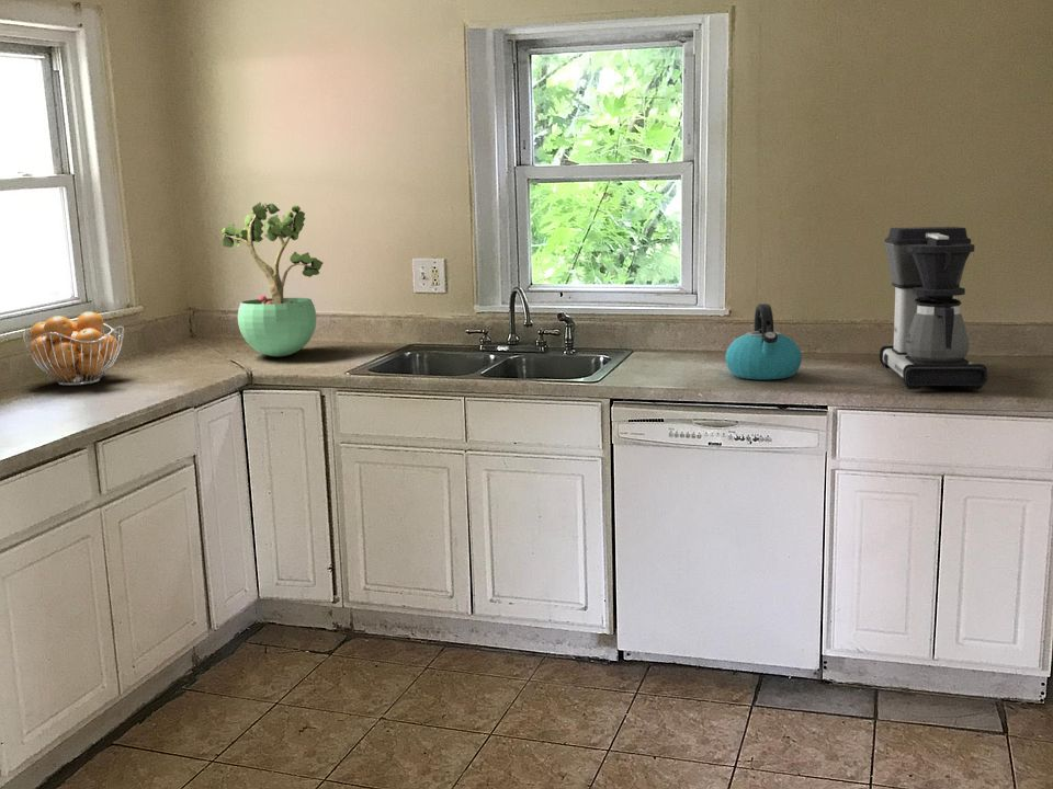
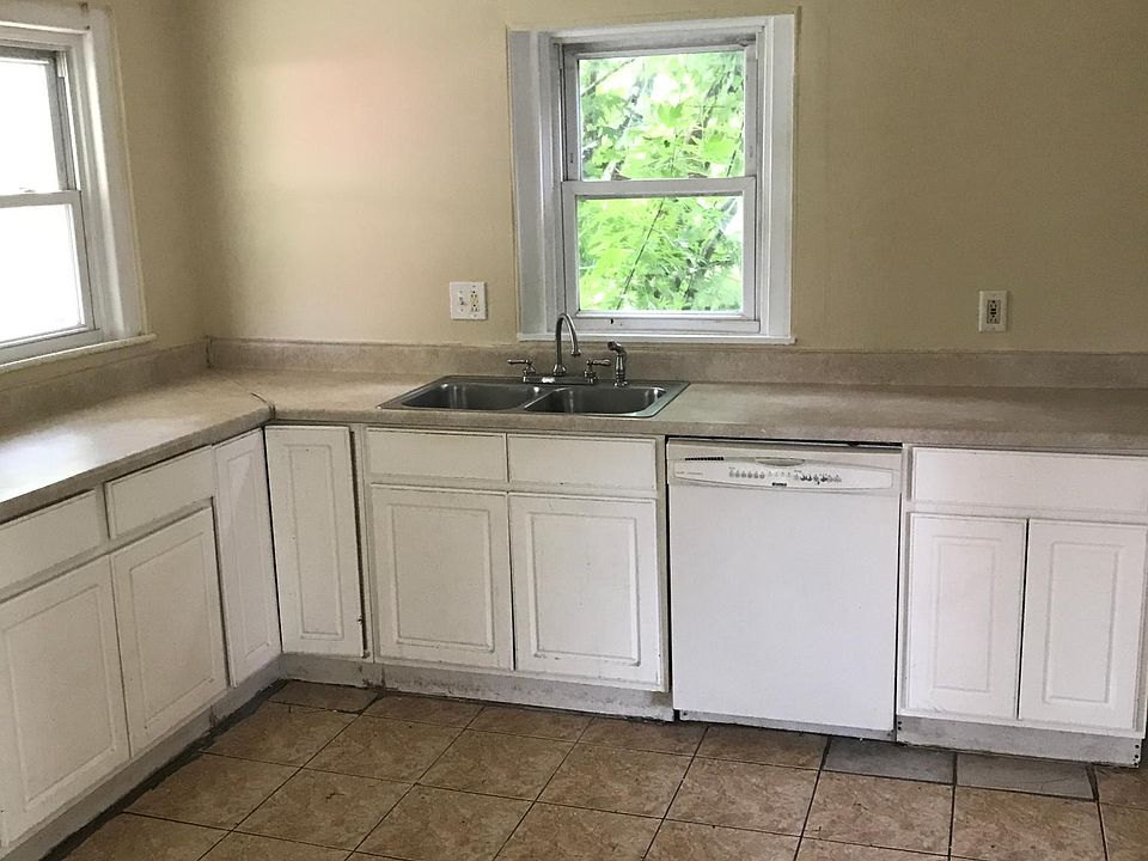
- fruit basket [22,310,125,387]
- kettle [724,302,803,380]
- coffee maker [879,226,988,390]
- potted plant [219,202,324,357]
